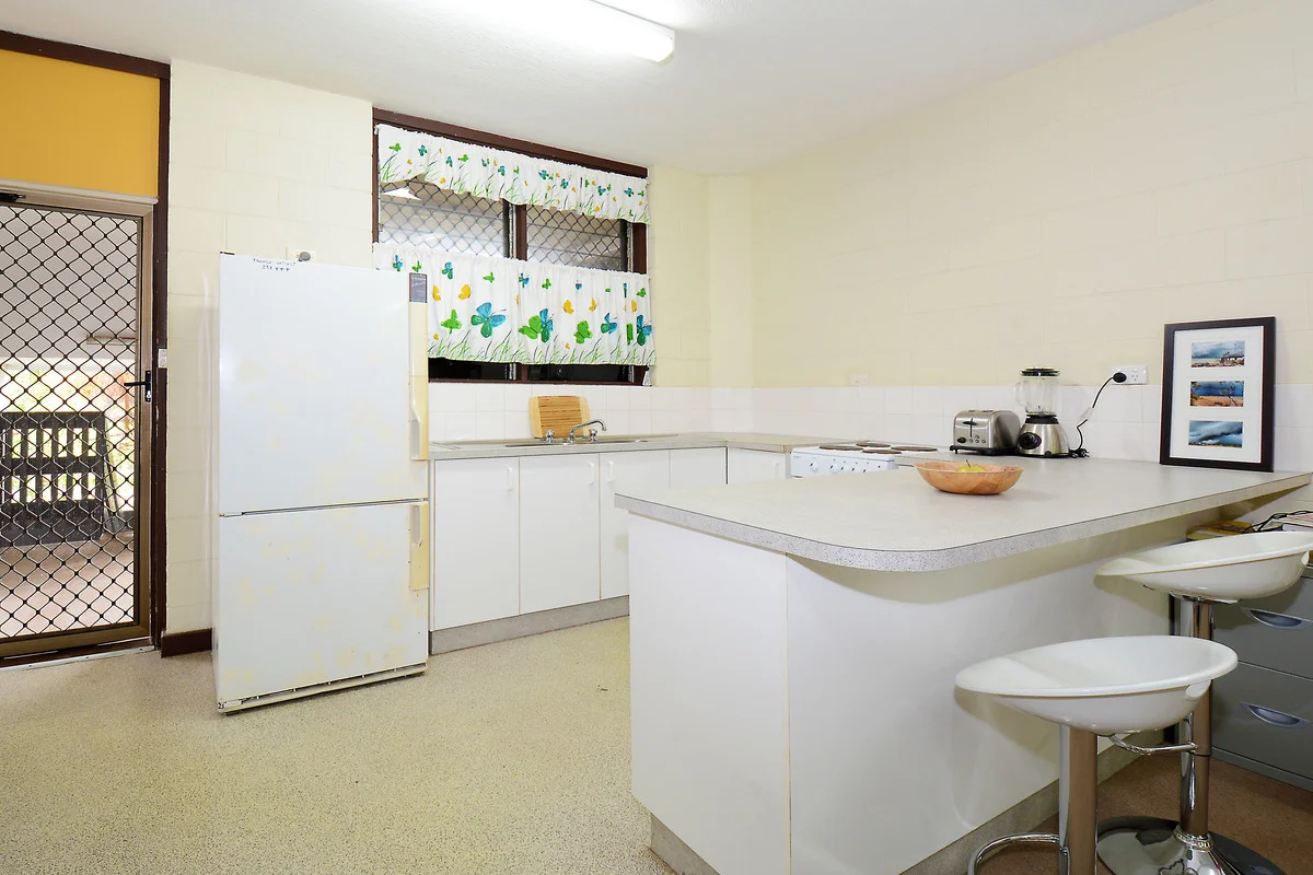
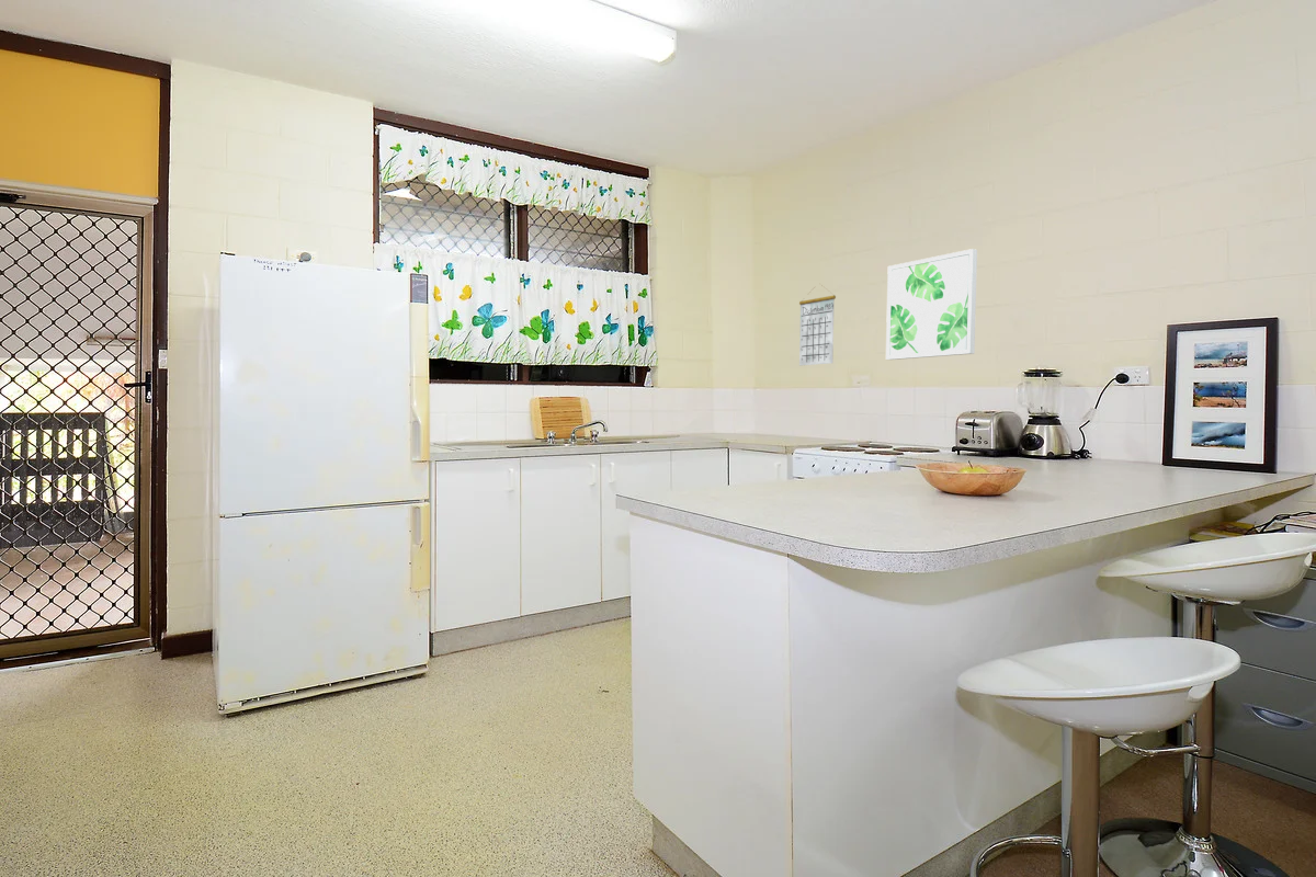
+ calendar [798,284,837,366]
+ wall art [885,248,978,361]
